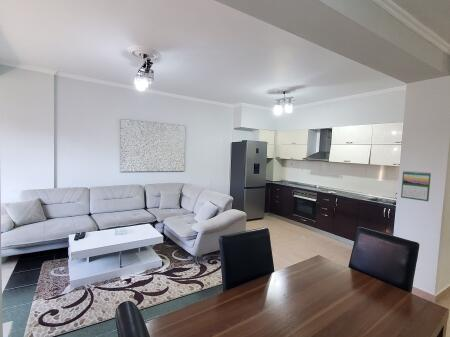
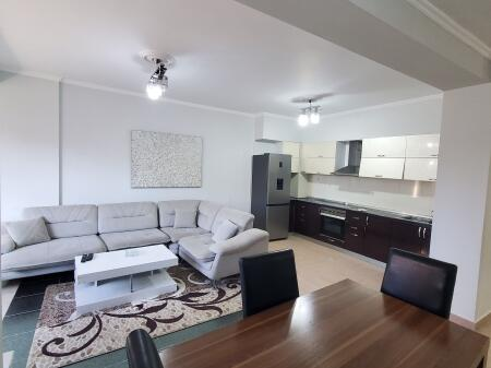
- calendar [400,170,432,202]
